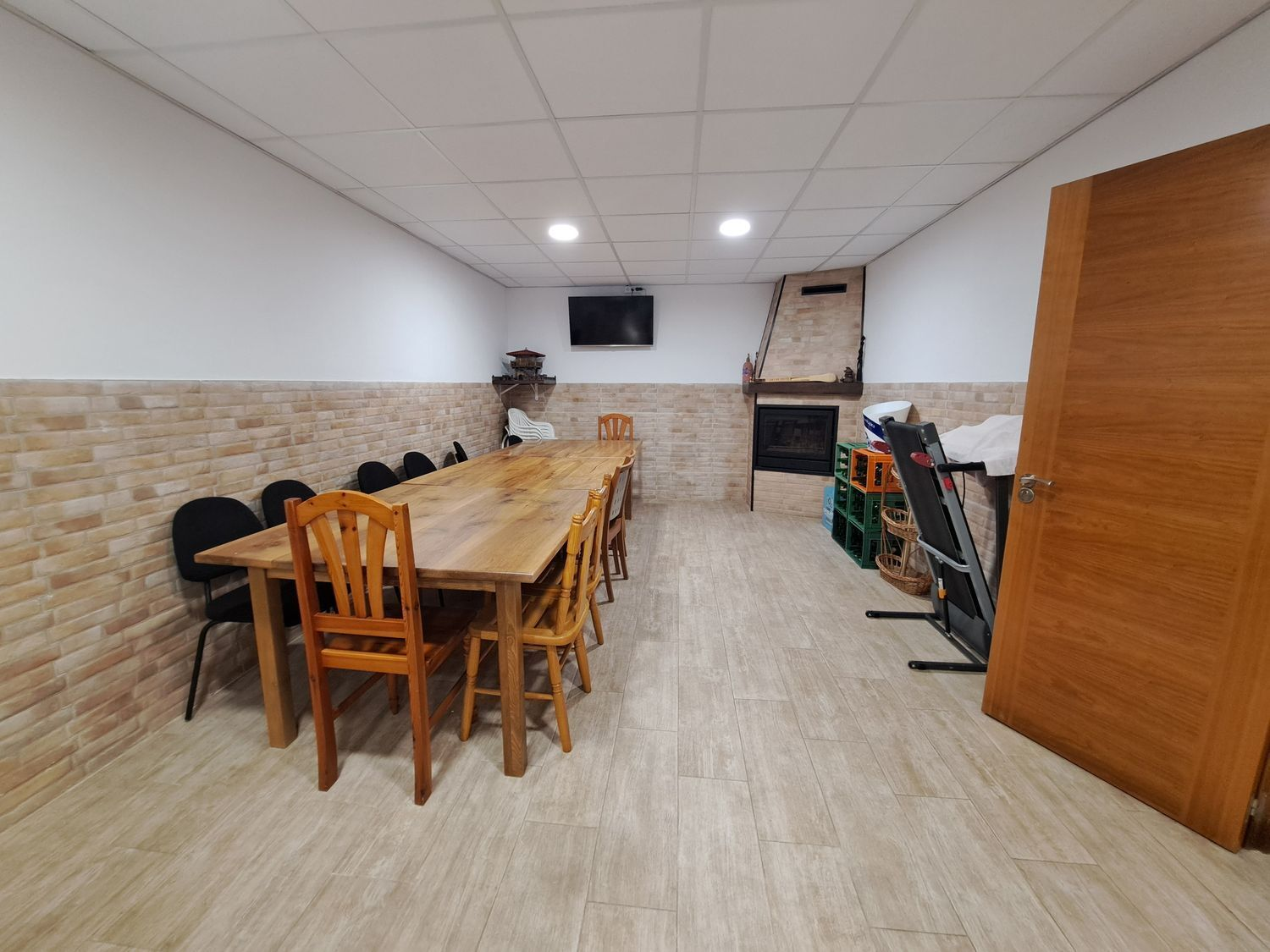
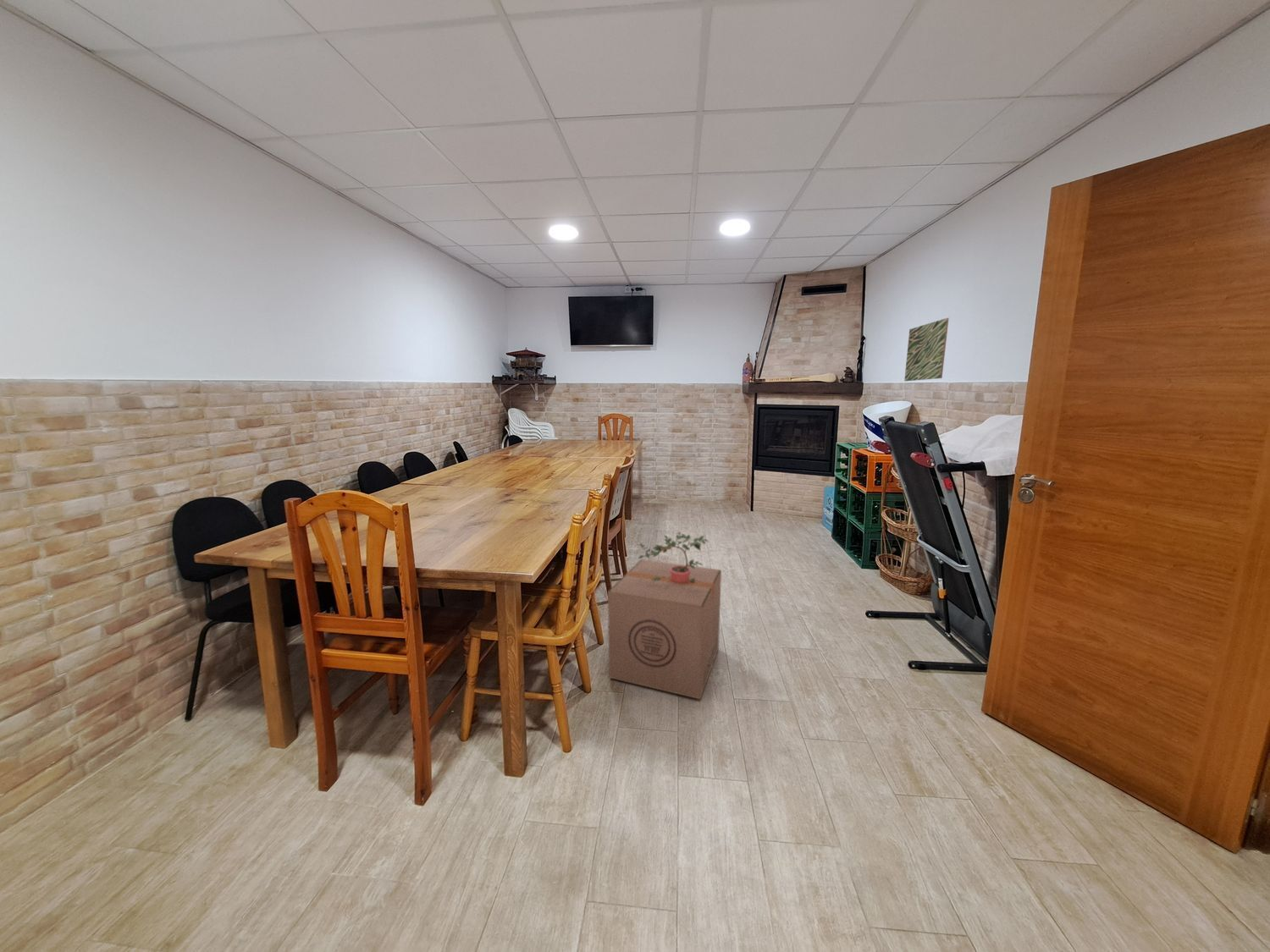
+ wall art [903,317,950,382]
+ cardboard box [607,559,722,700]
+ potted plant [638,531,710,582]
